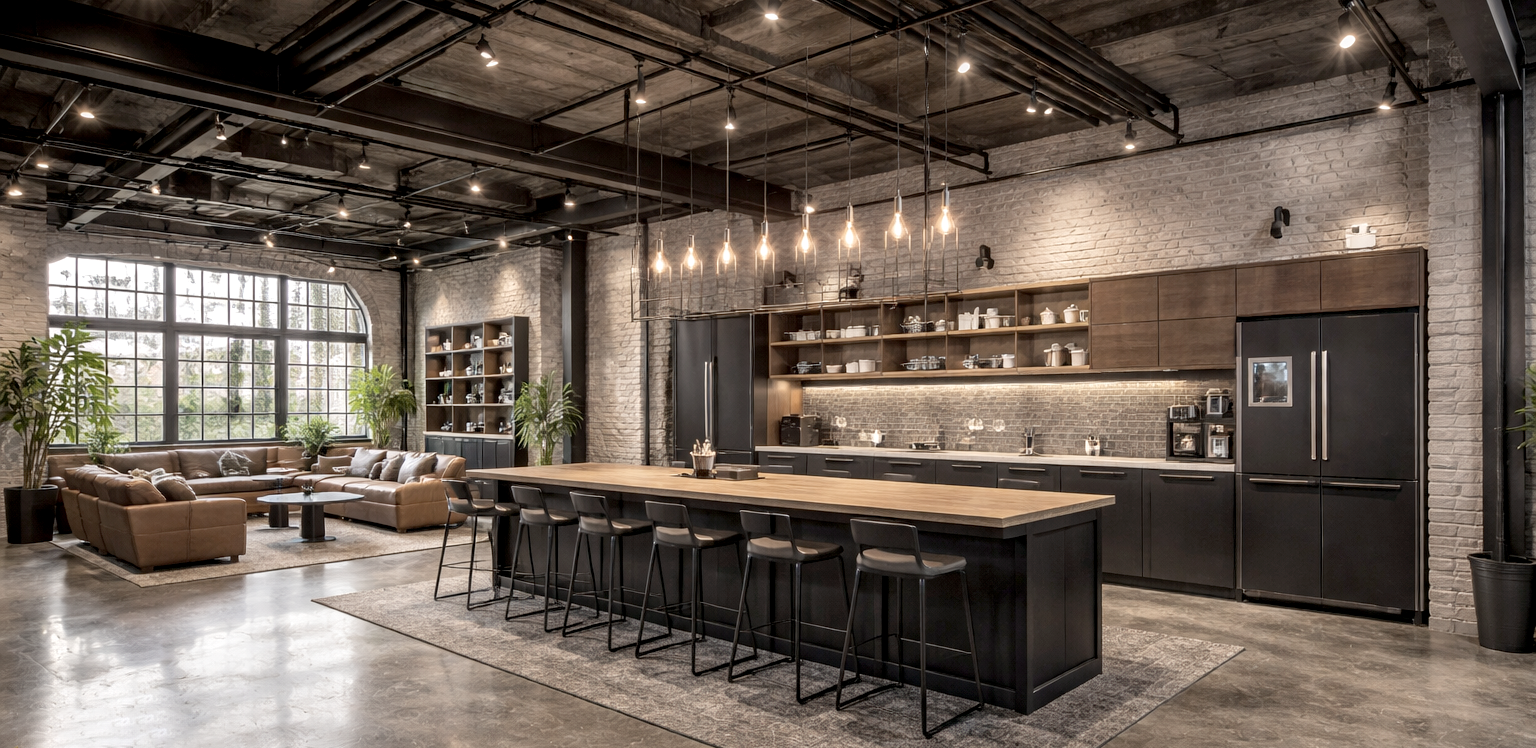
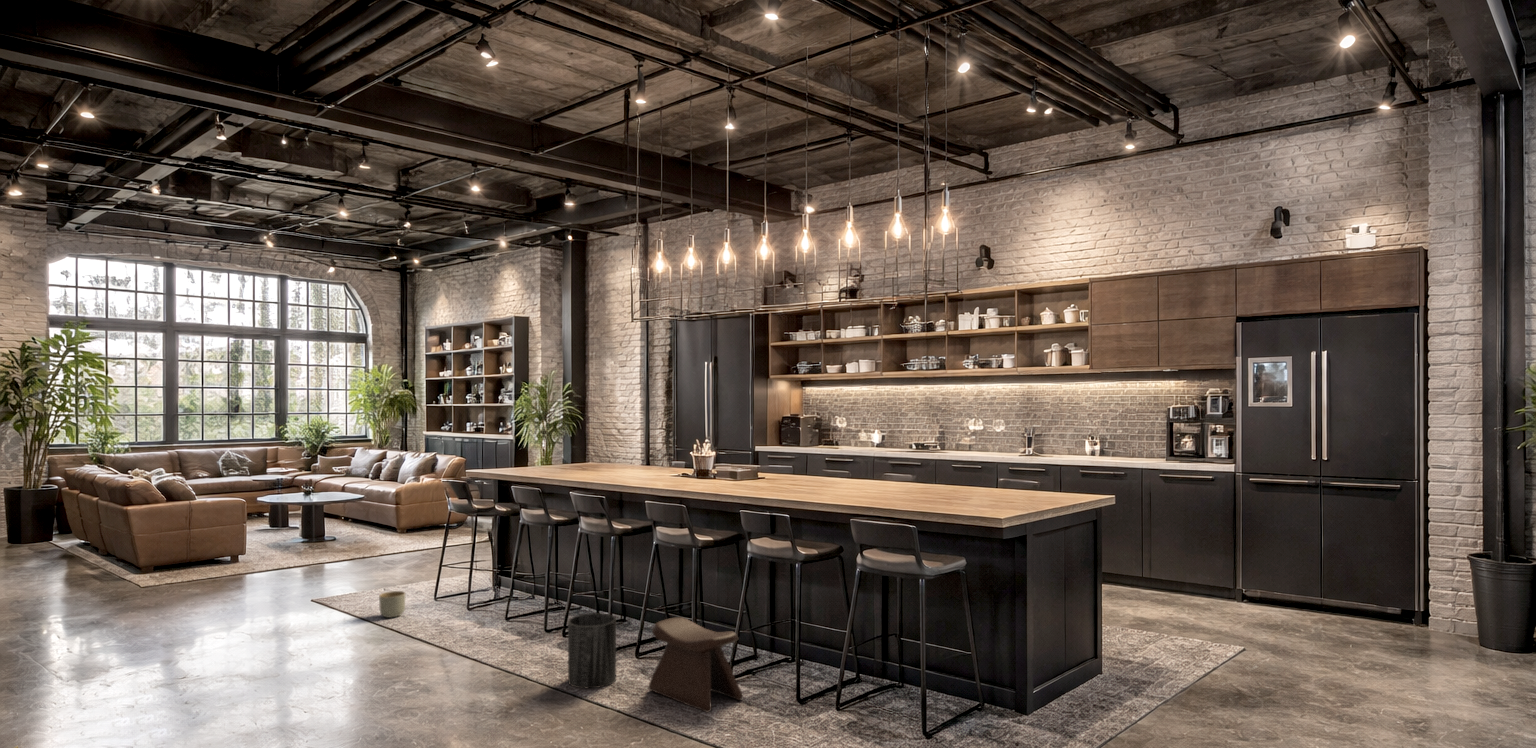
+ trash can [567,612,617,690]
+ stool [647,616,744,713]
+ planter [378,590,406,619]
